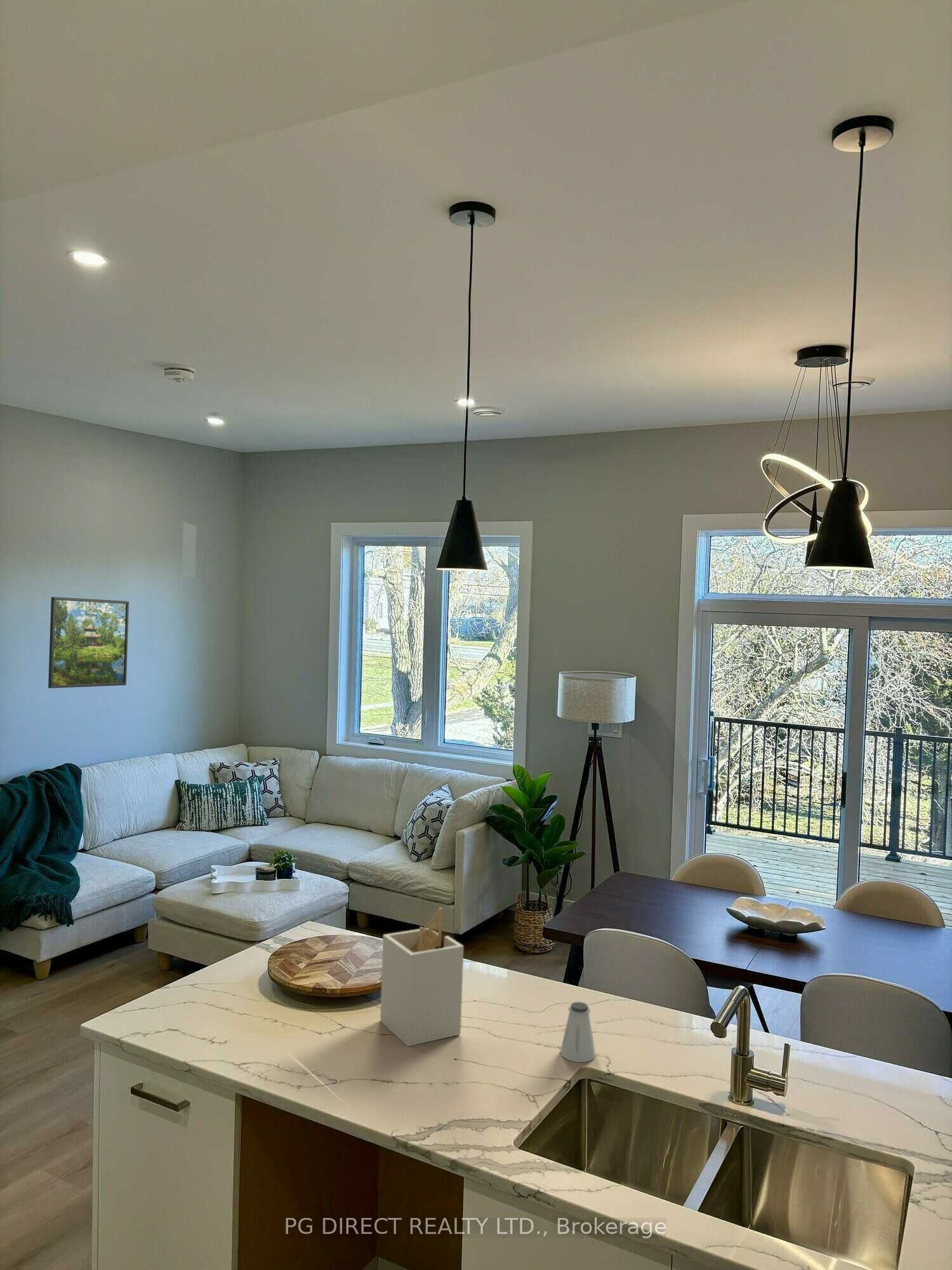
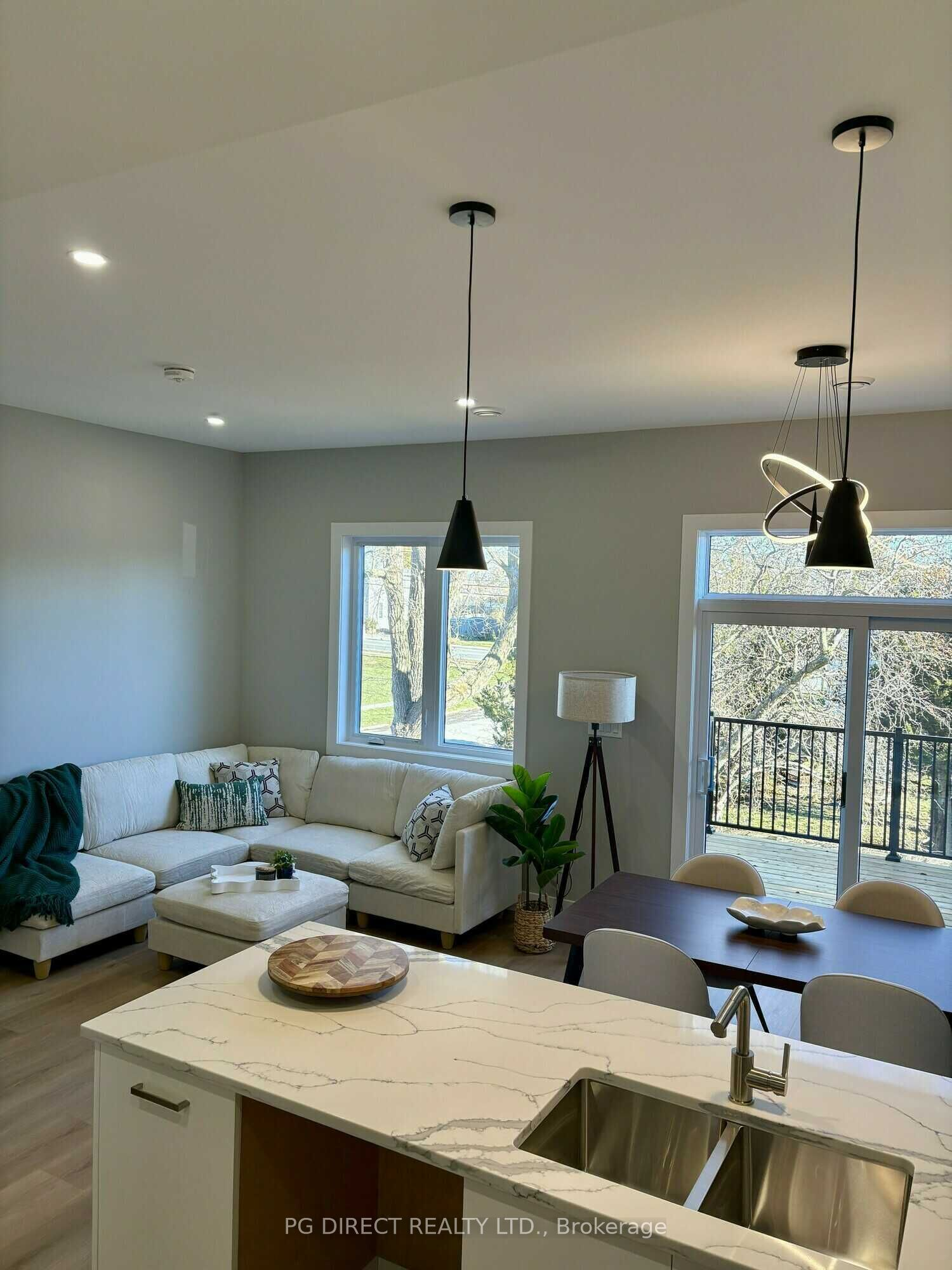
- saltshaker [559,1001,597,1063]
- utensil holder [380,907,465,1047]
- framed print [48,596,129,689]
